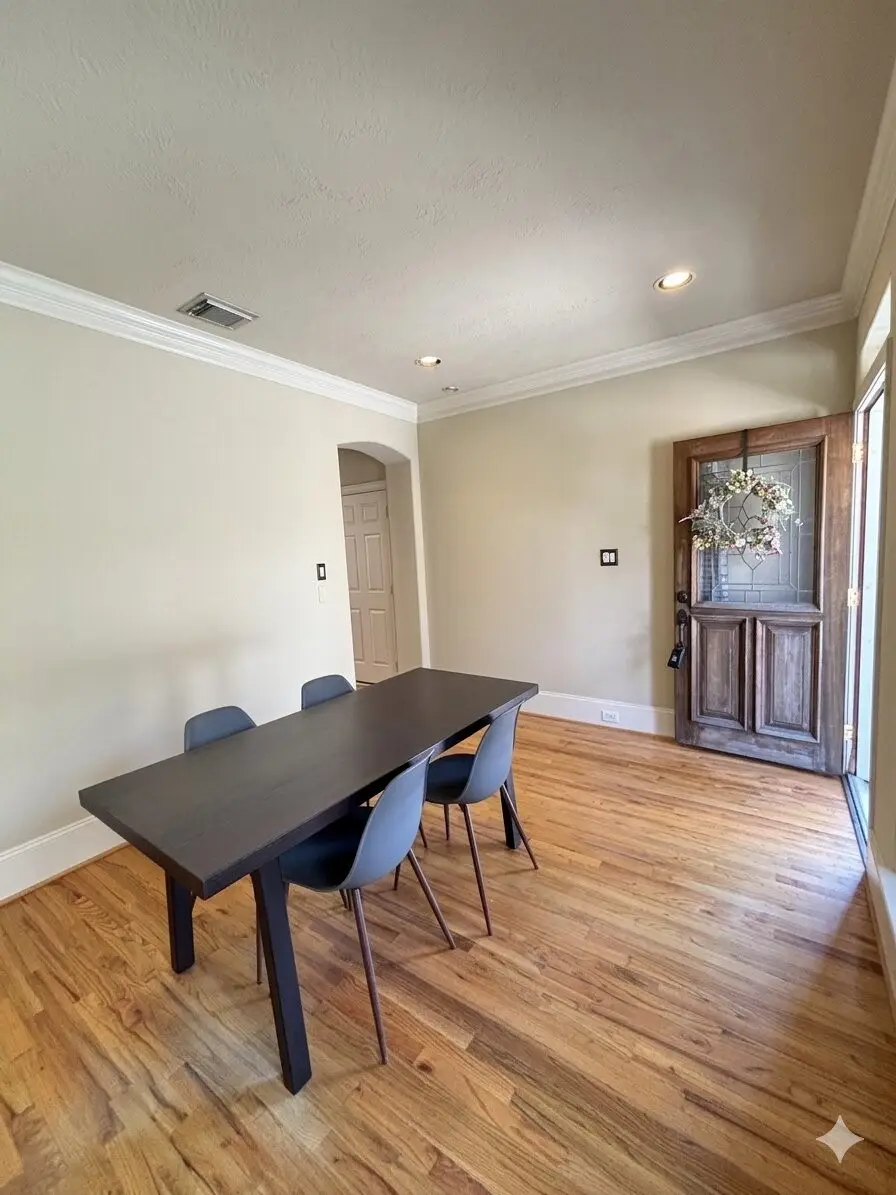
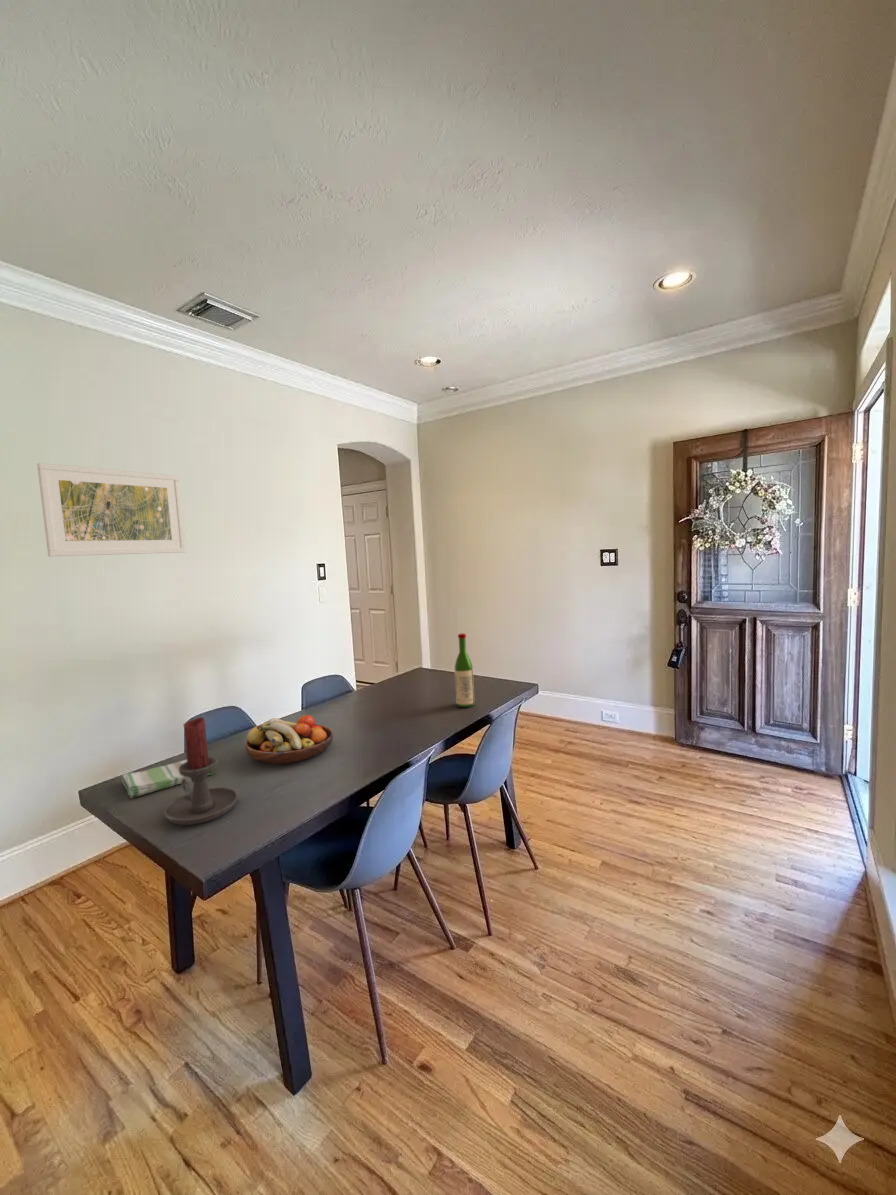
+ dish towel [120,759,215,799]
+ candle holder [163,716,239,826]
+ wine bottle [454,632,475,708]
+ fruit bowl [244,714,334,765]
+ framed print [36,462,187,558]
